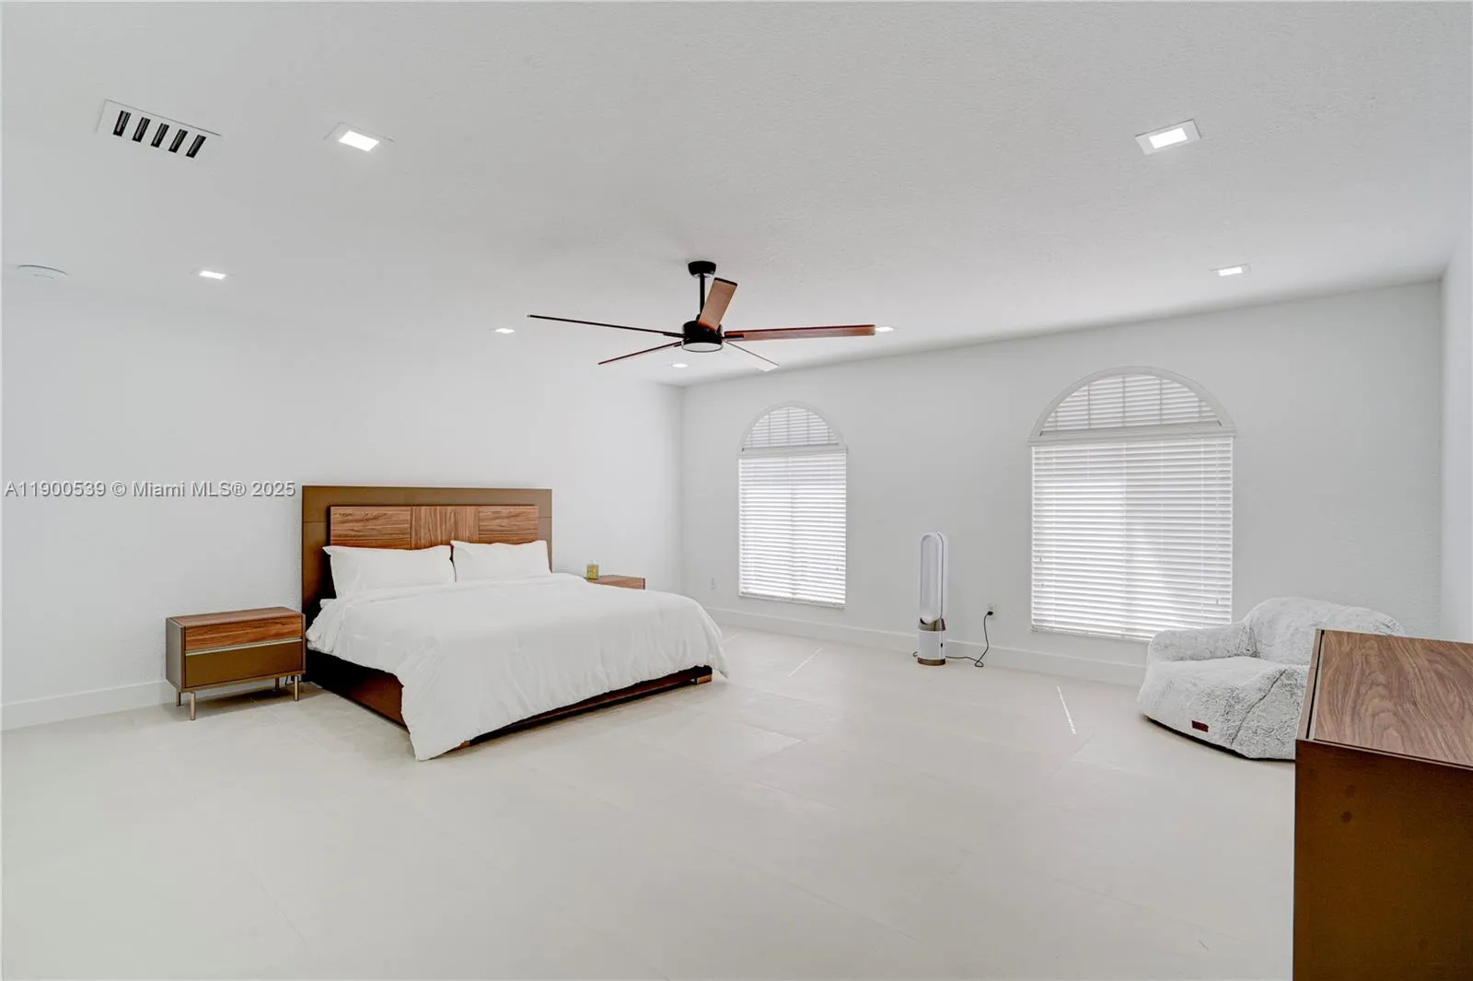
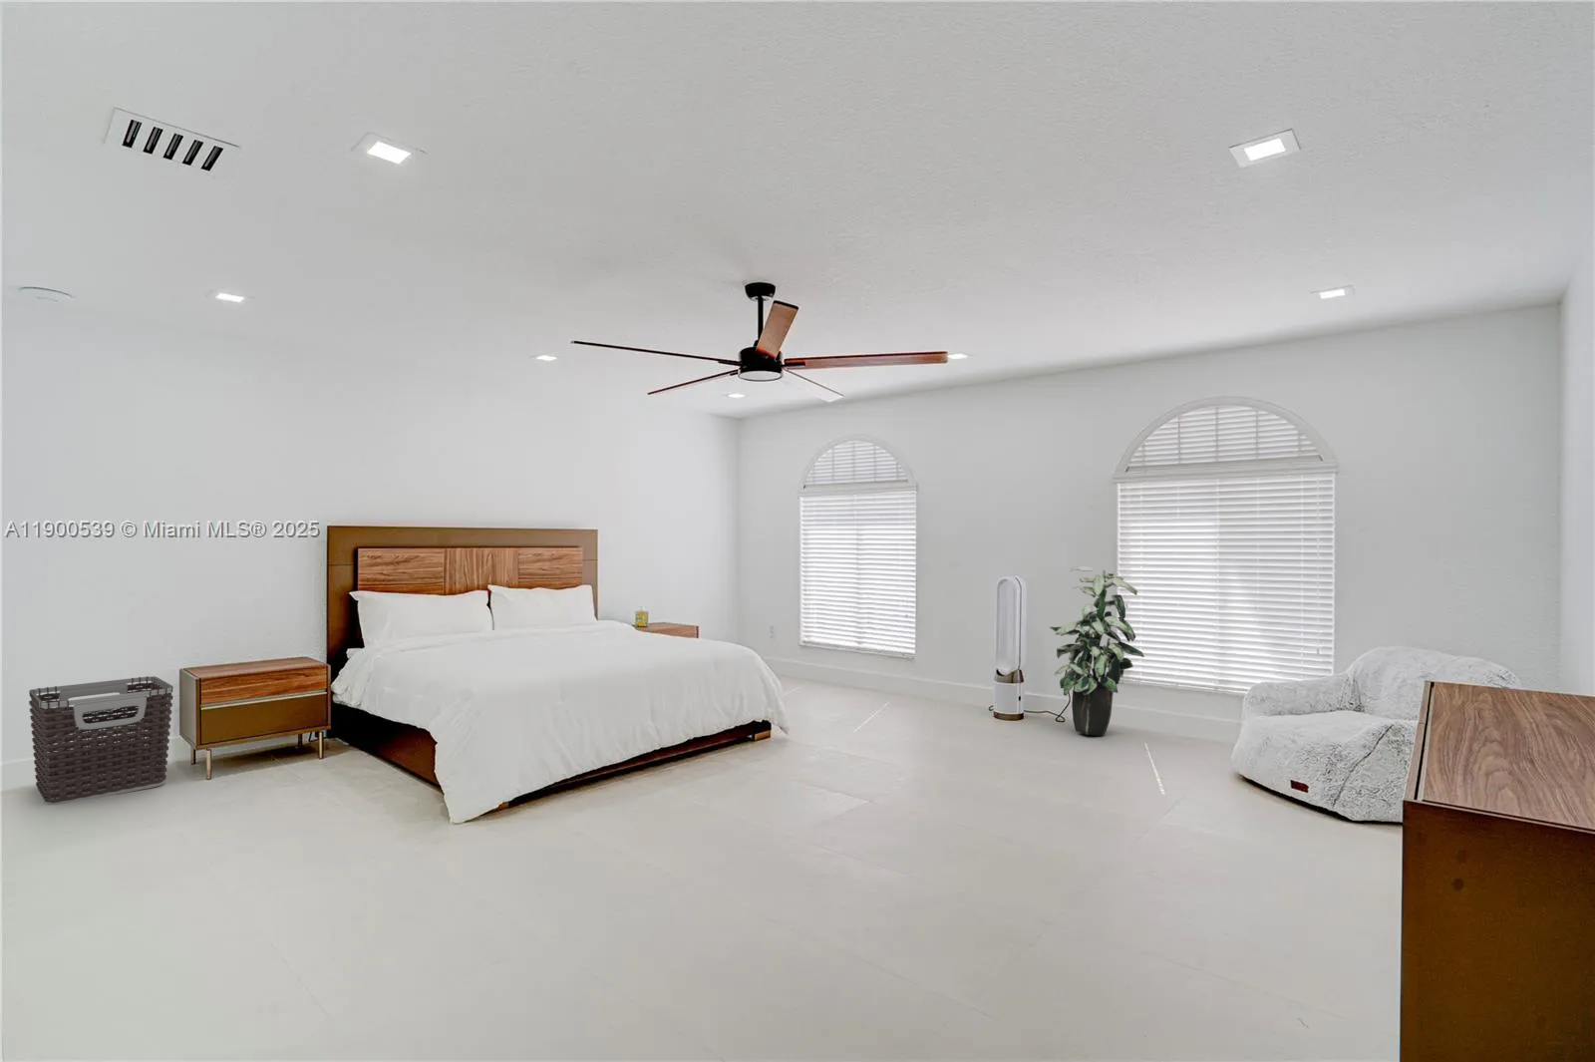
+ clothes hamper [28,676,174,806]
+ indoor plant [1049,565,1145,737]
